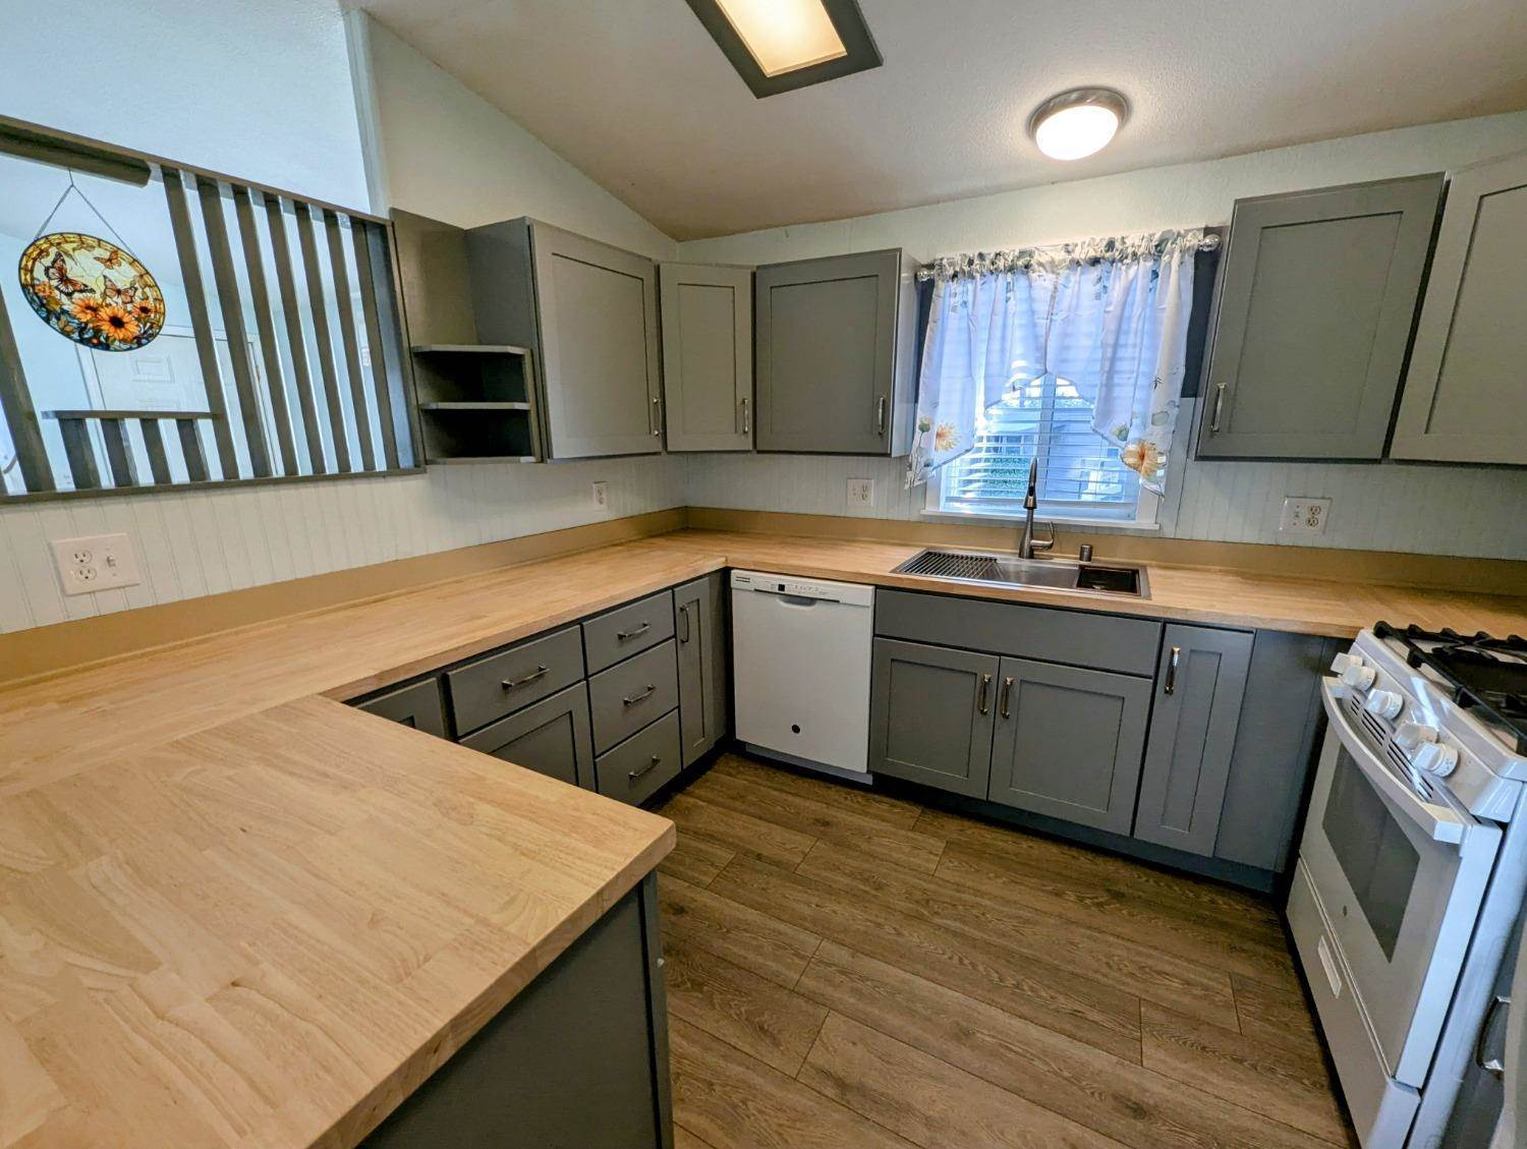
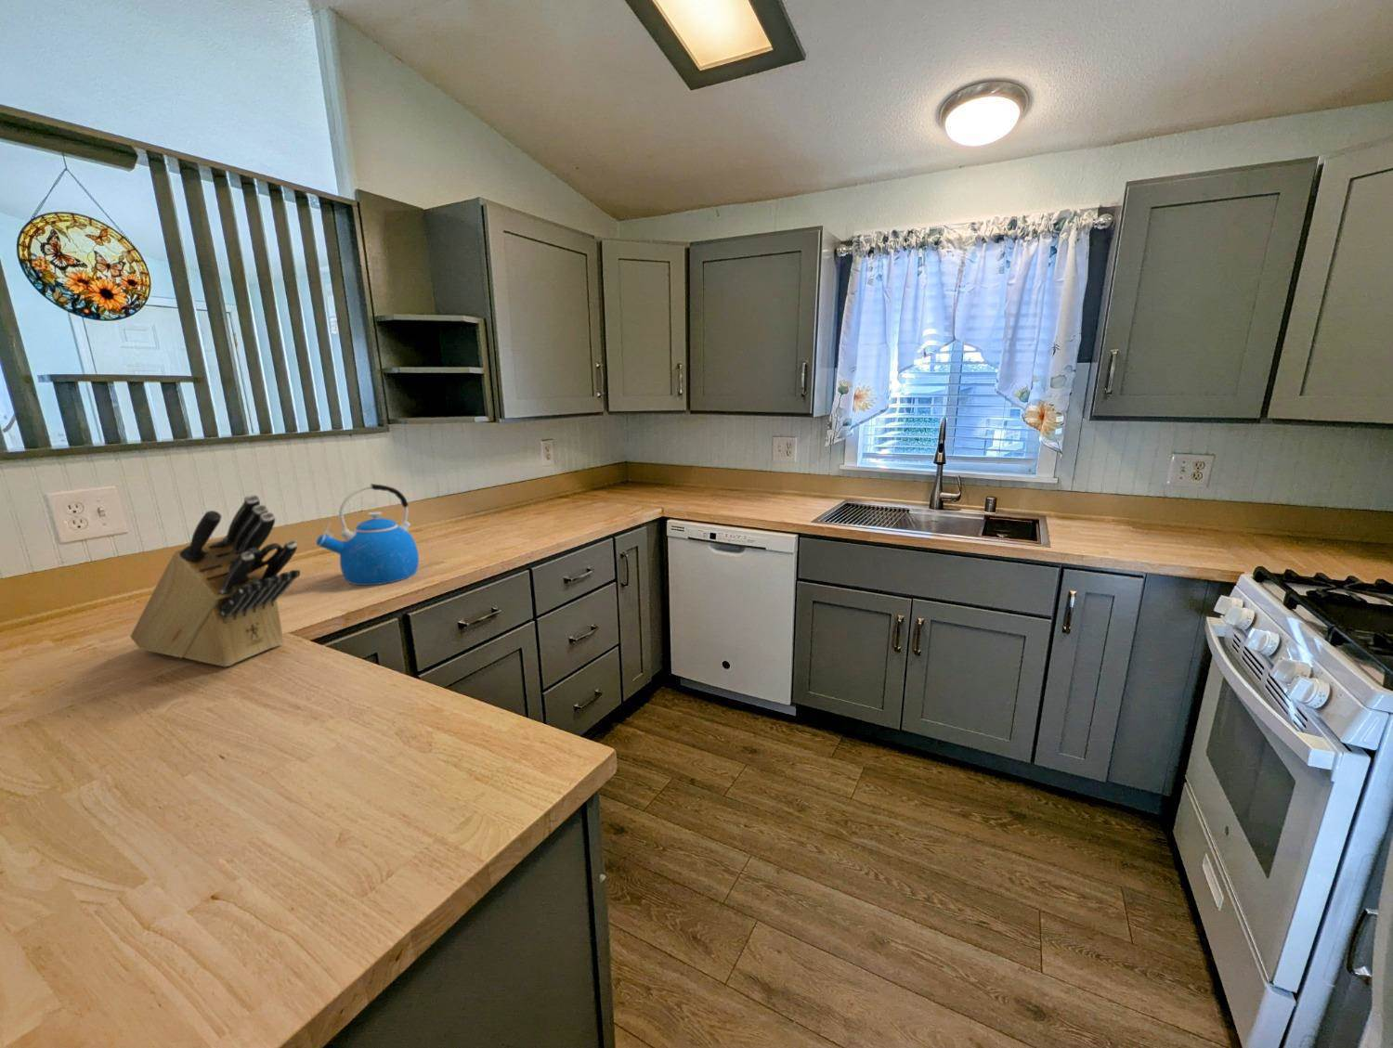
+ kettle [316,482,420,586]
+ knife block [129,494,301,667]
